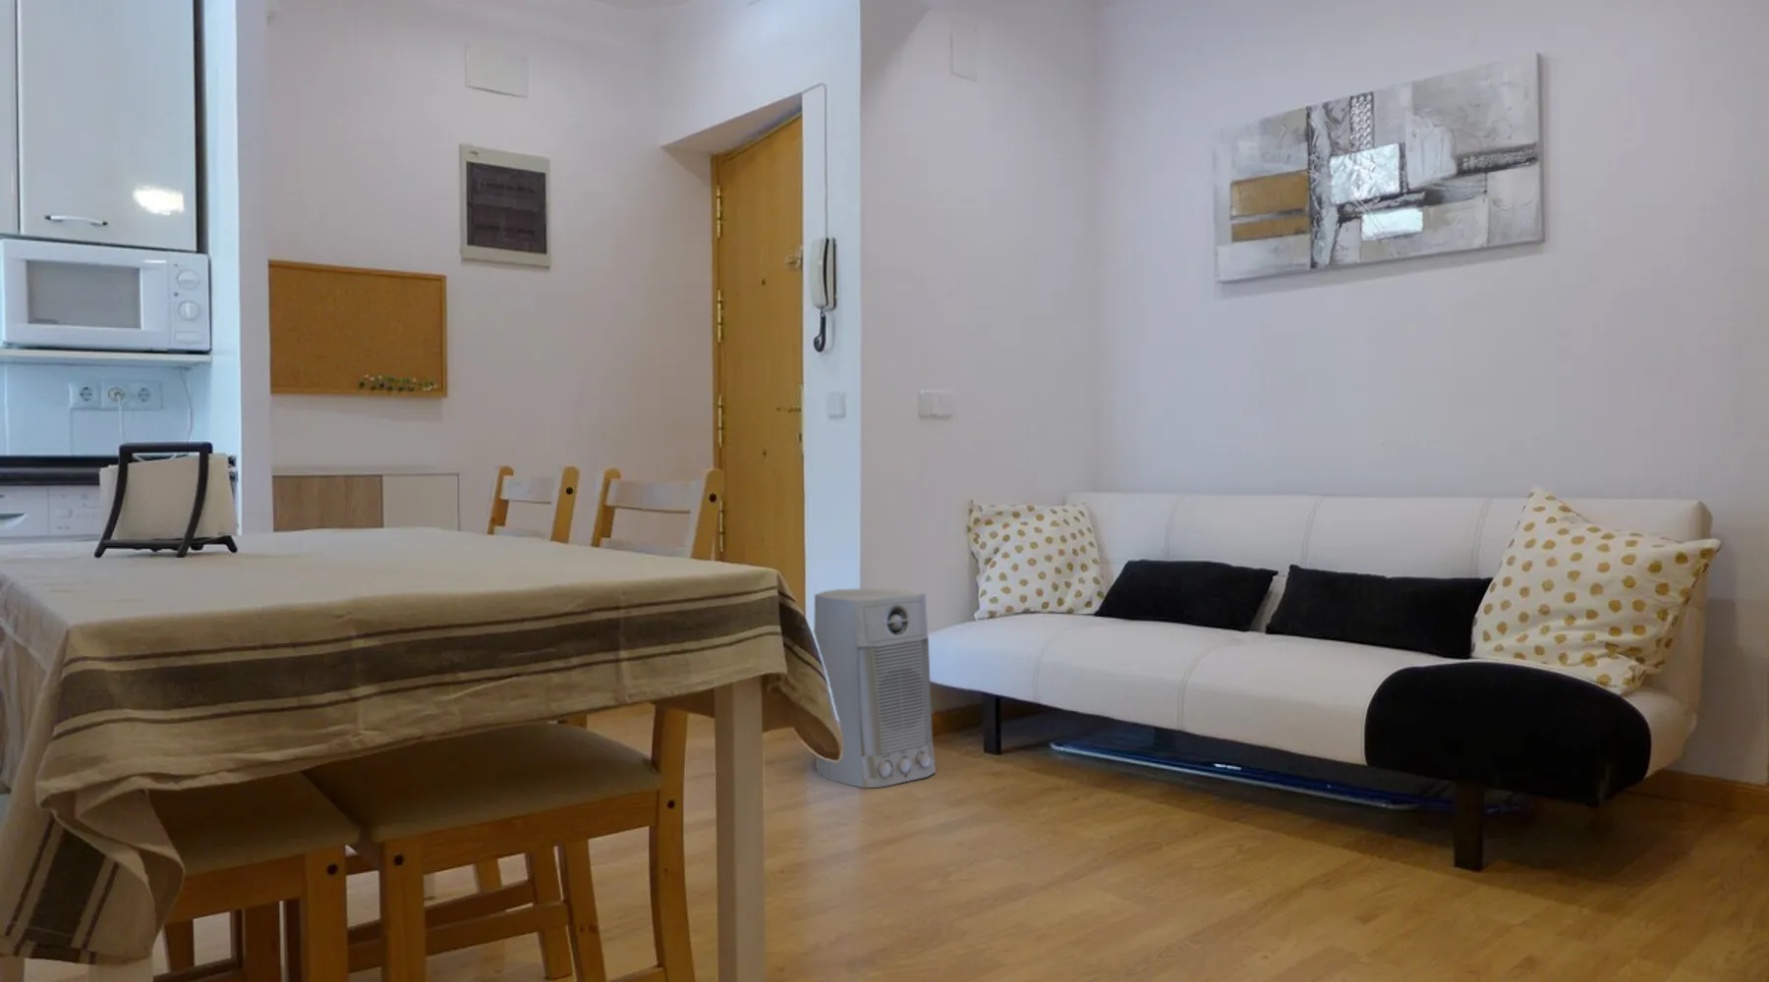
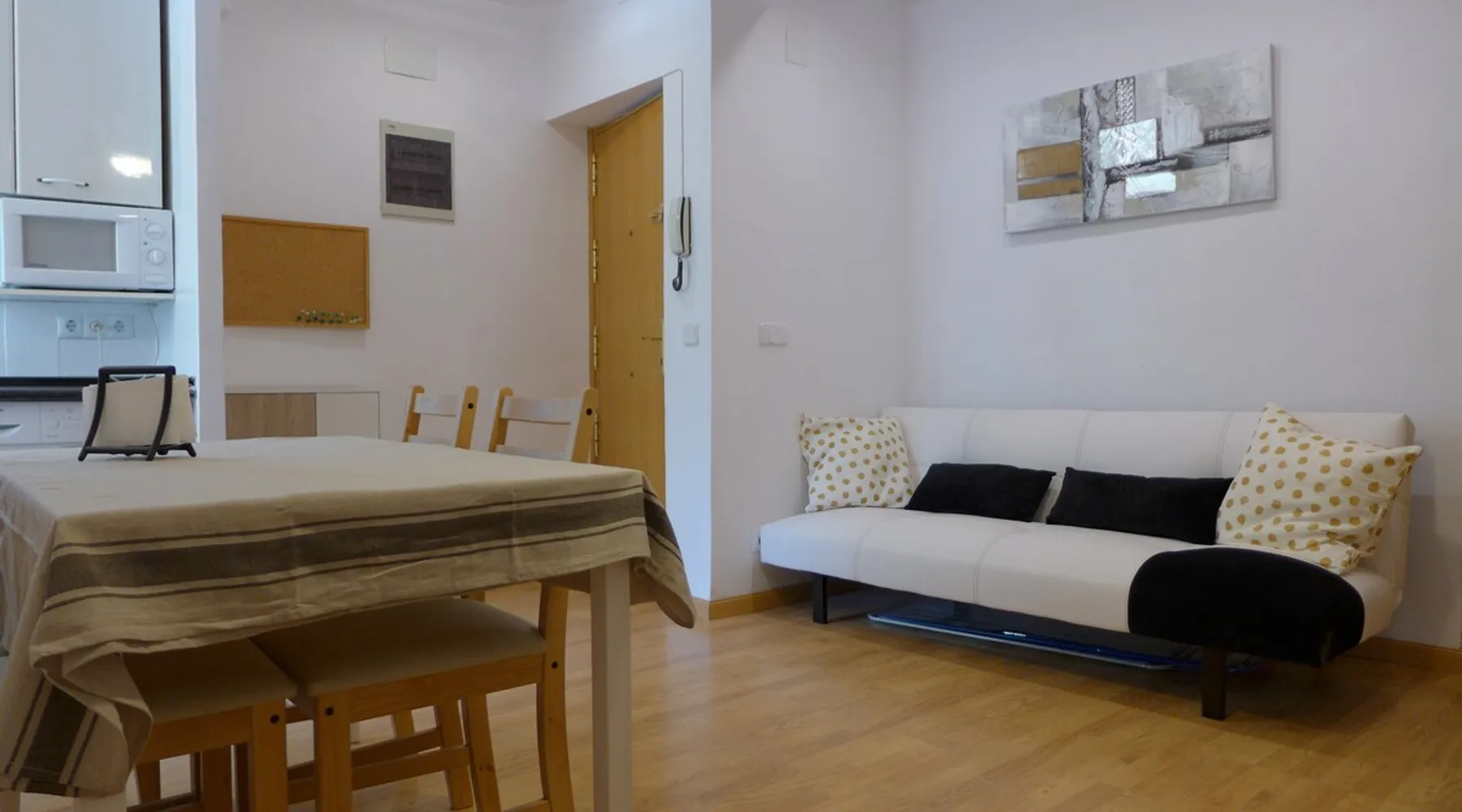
- air purifier [813,588,937,790]
